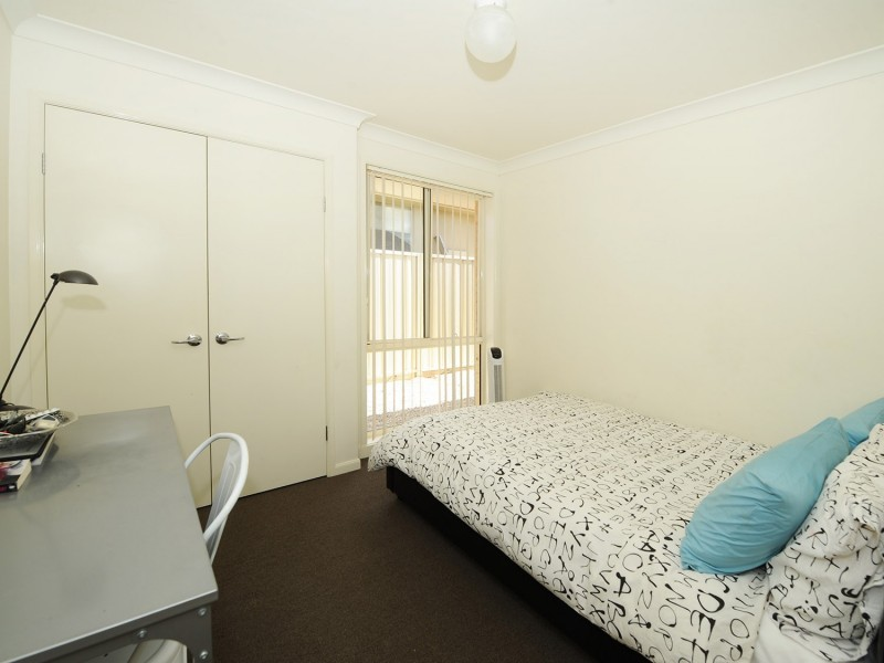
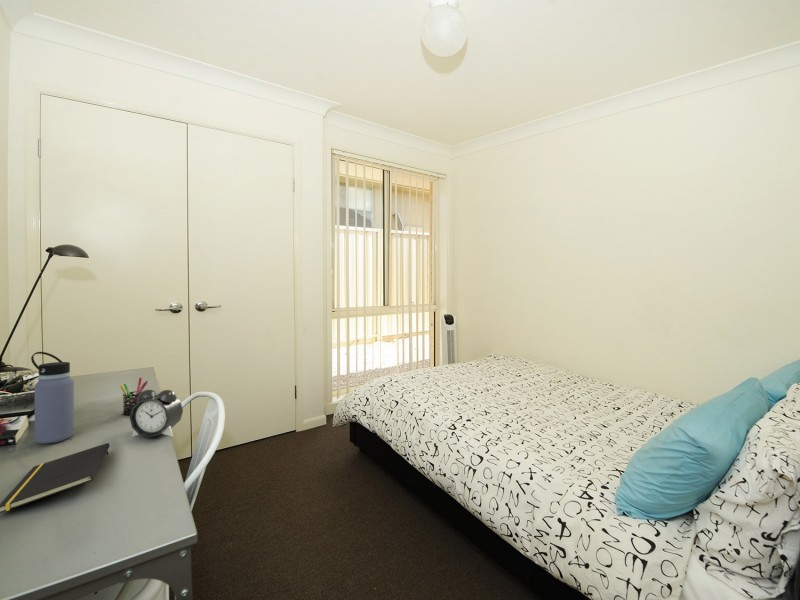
+ notepad [0,442,111,514]
+ pen holder [119,377,149,415]
+ water bottle [30,351,75,445]
+ alarm clock [129,389,184,438]
